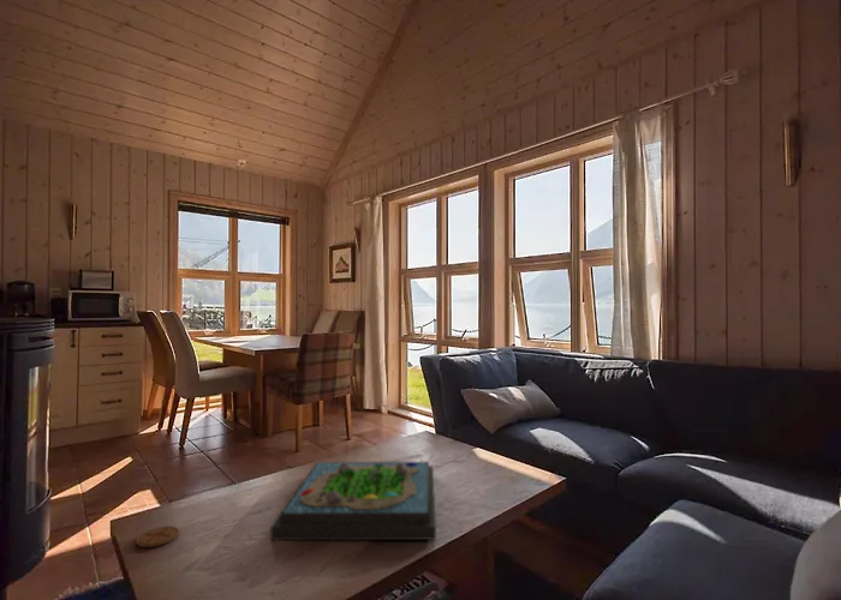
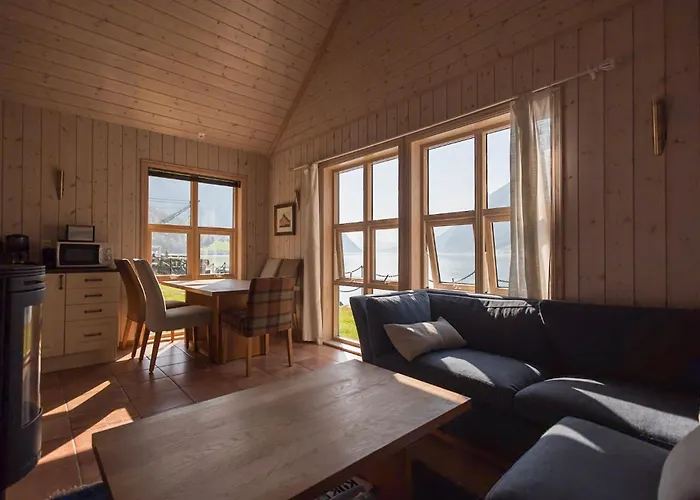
- board game [269,461,437,541]
- coaster [135,524,180,548]
